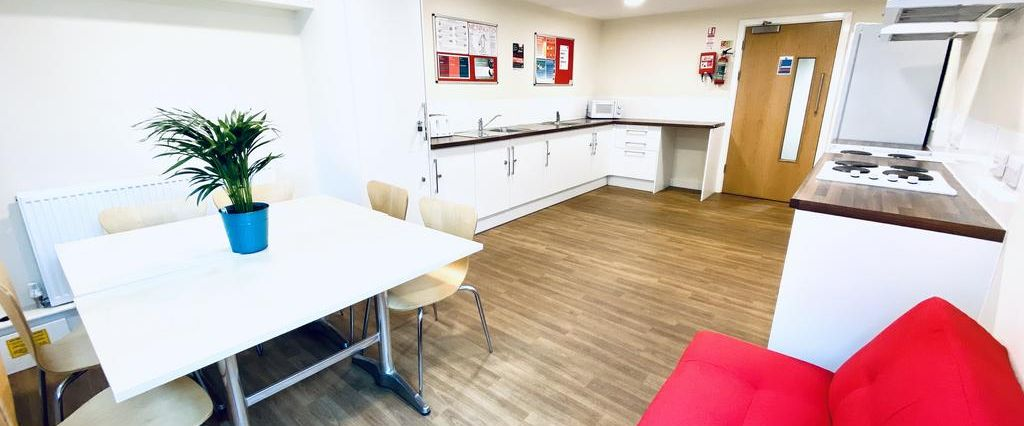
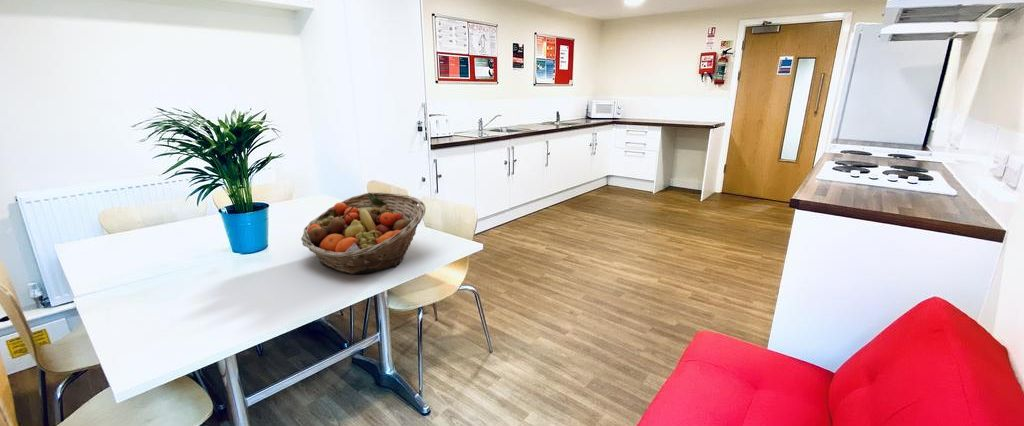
+ fruit basket [300,192,427,275]
